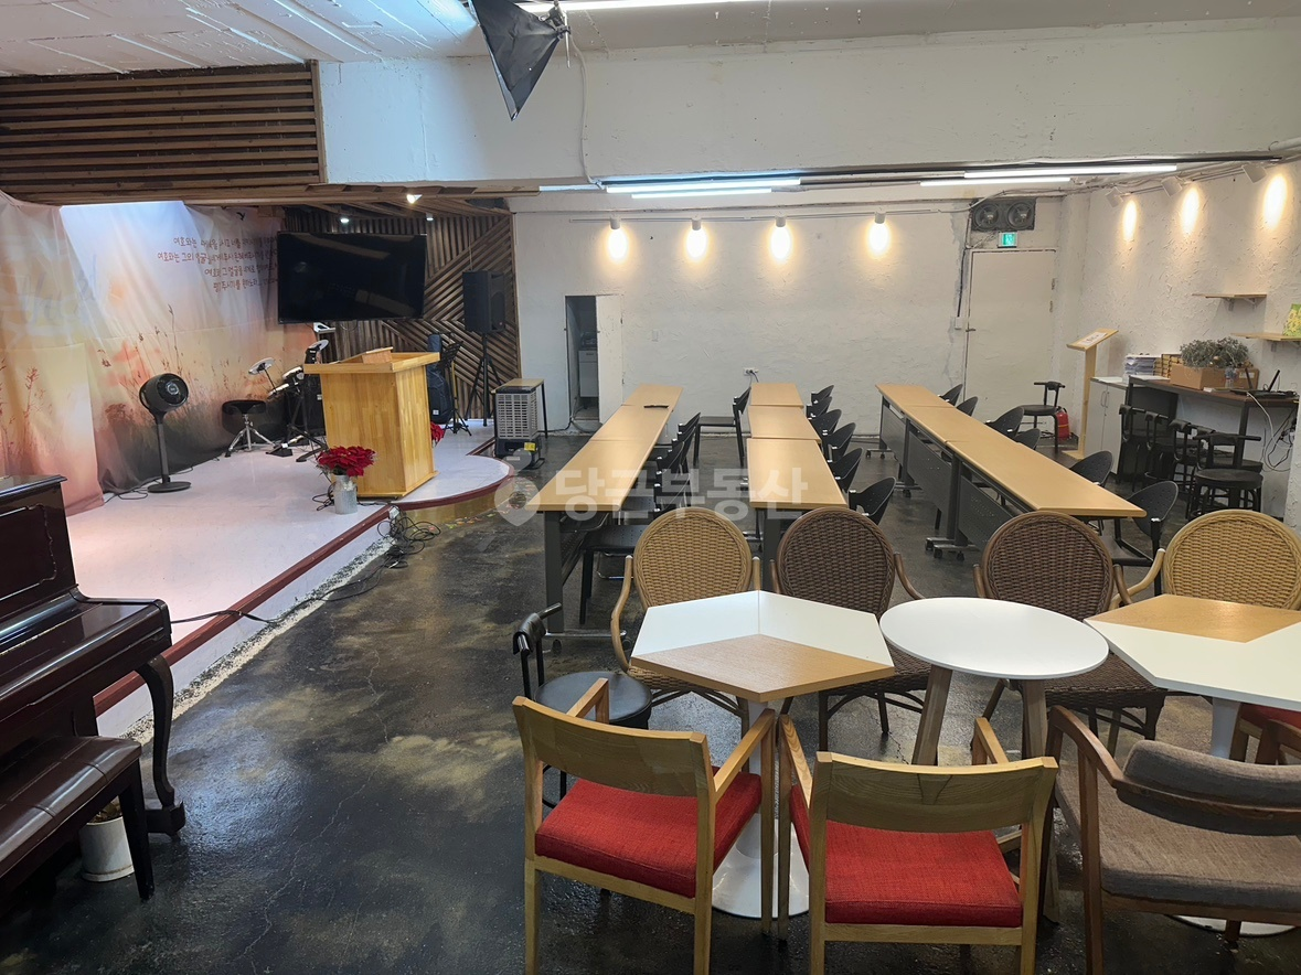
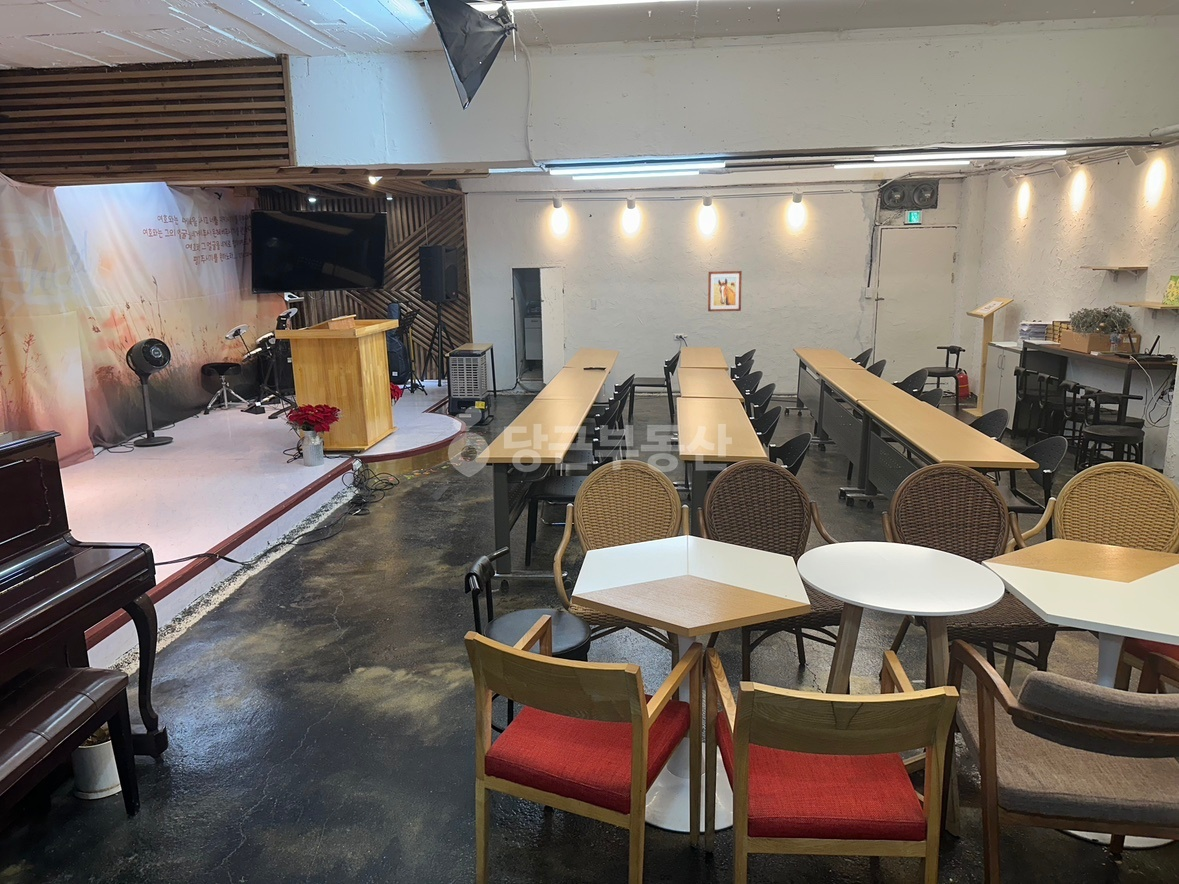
+ wall art [707,270,743,312]
